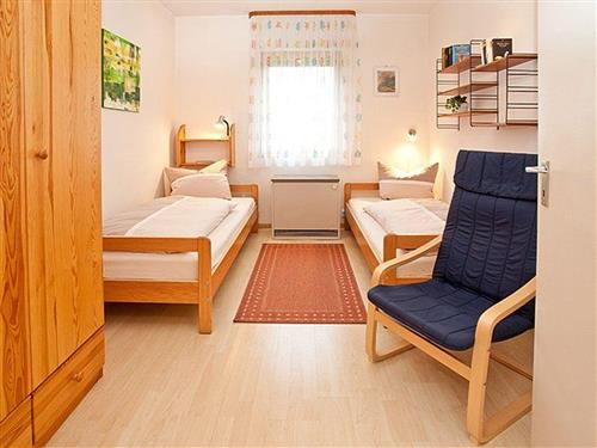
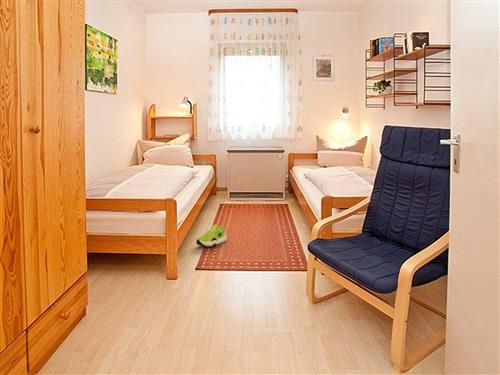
+ shoe [194,224,228,247]
